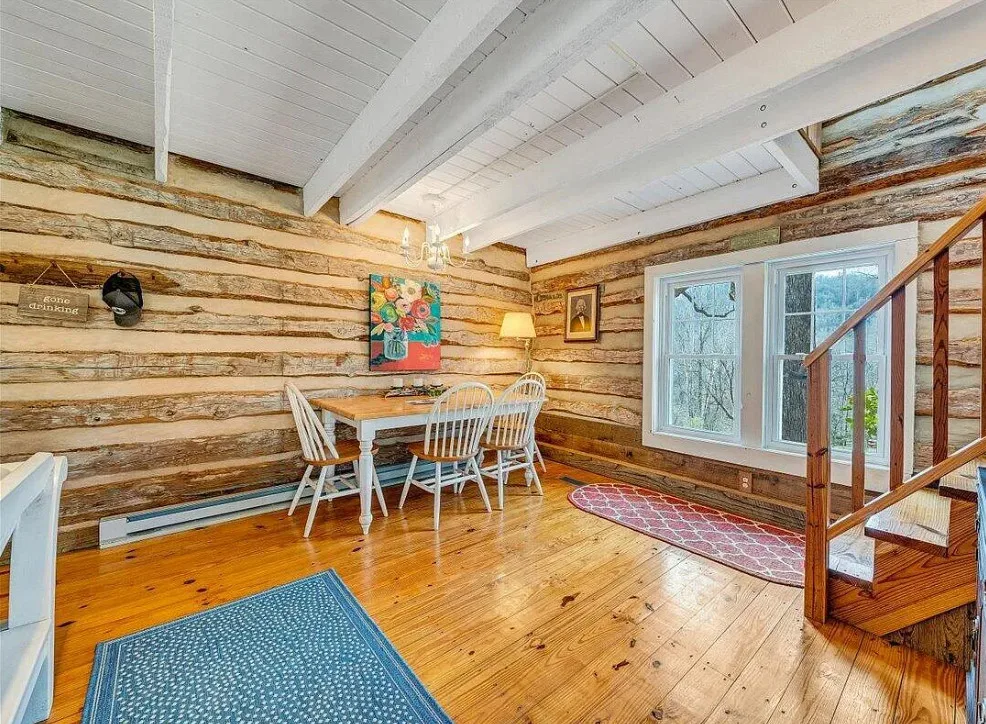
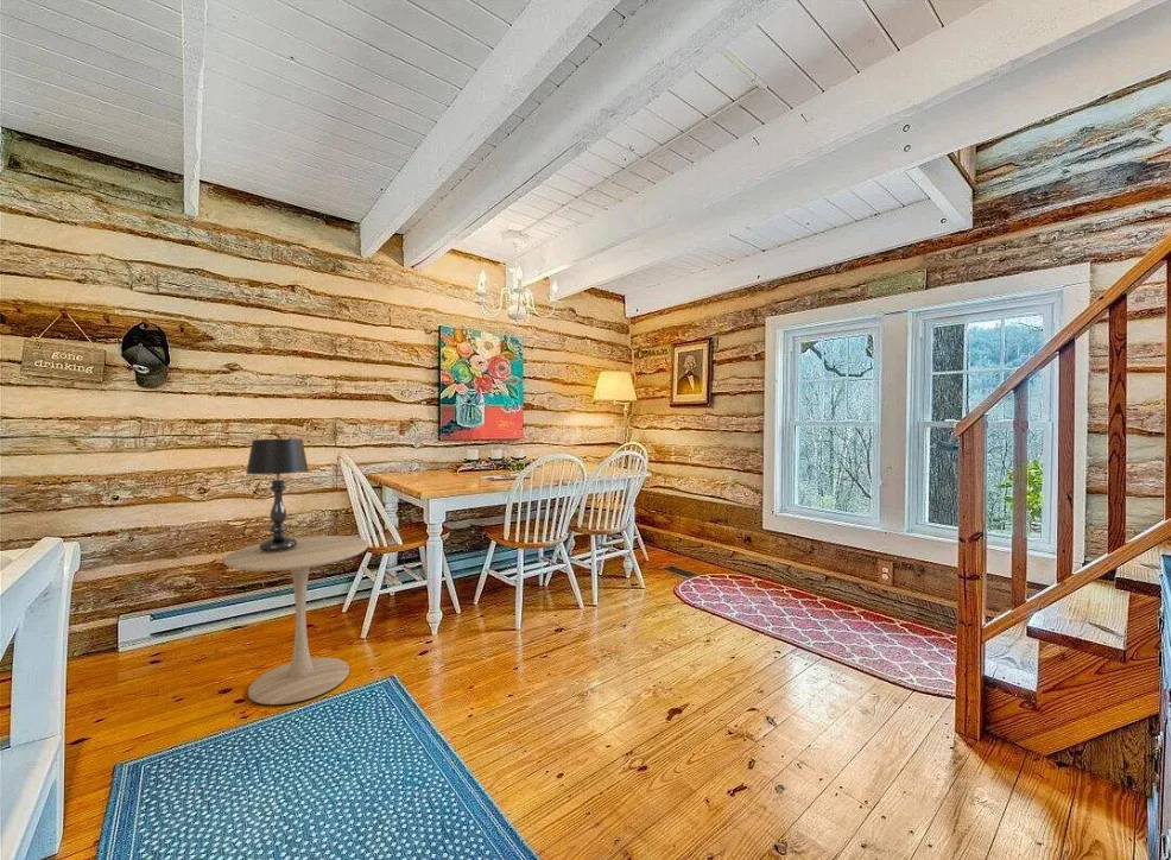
+ table lamp [245,438,310,552]
+ side table [222,535,369,706]
